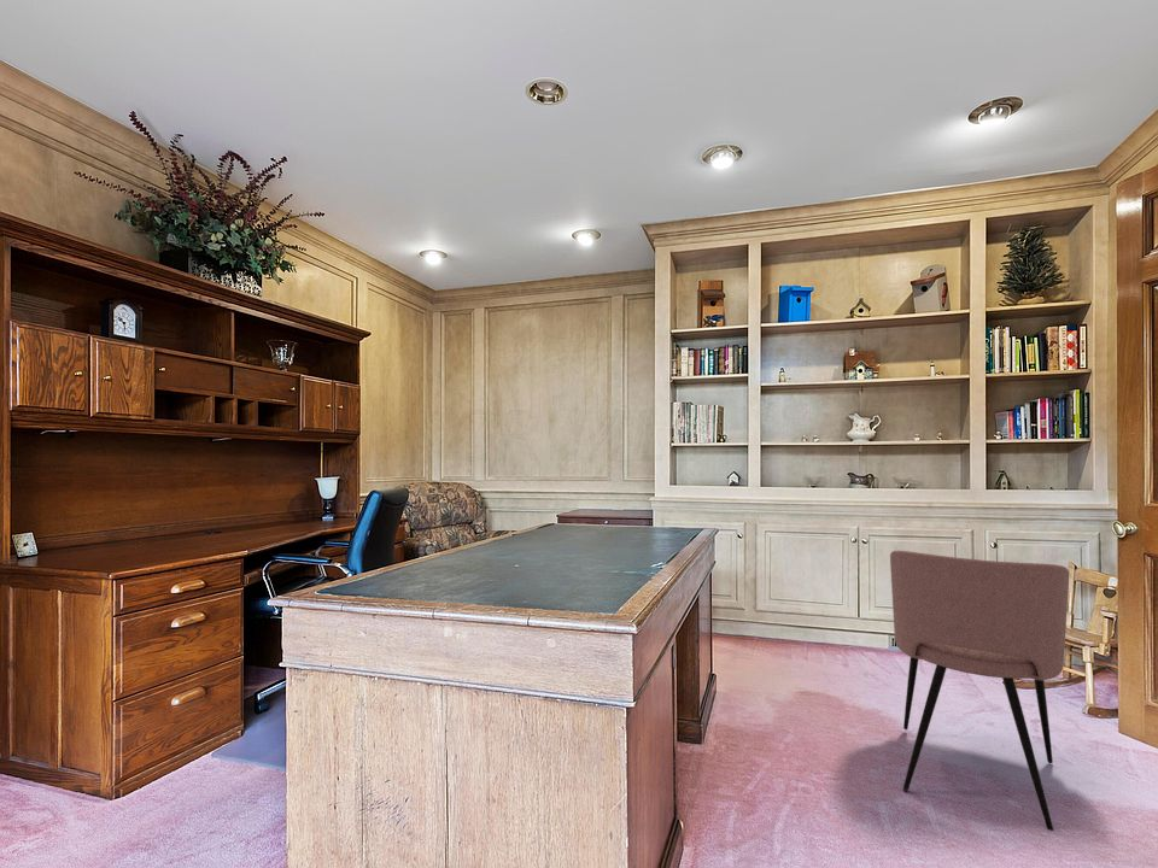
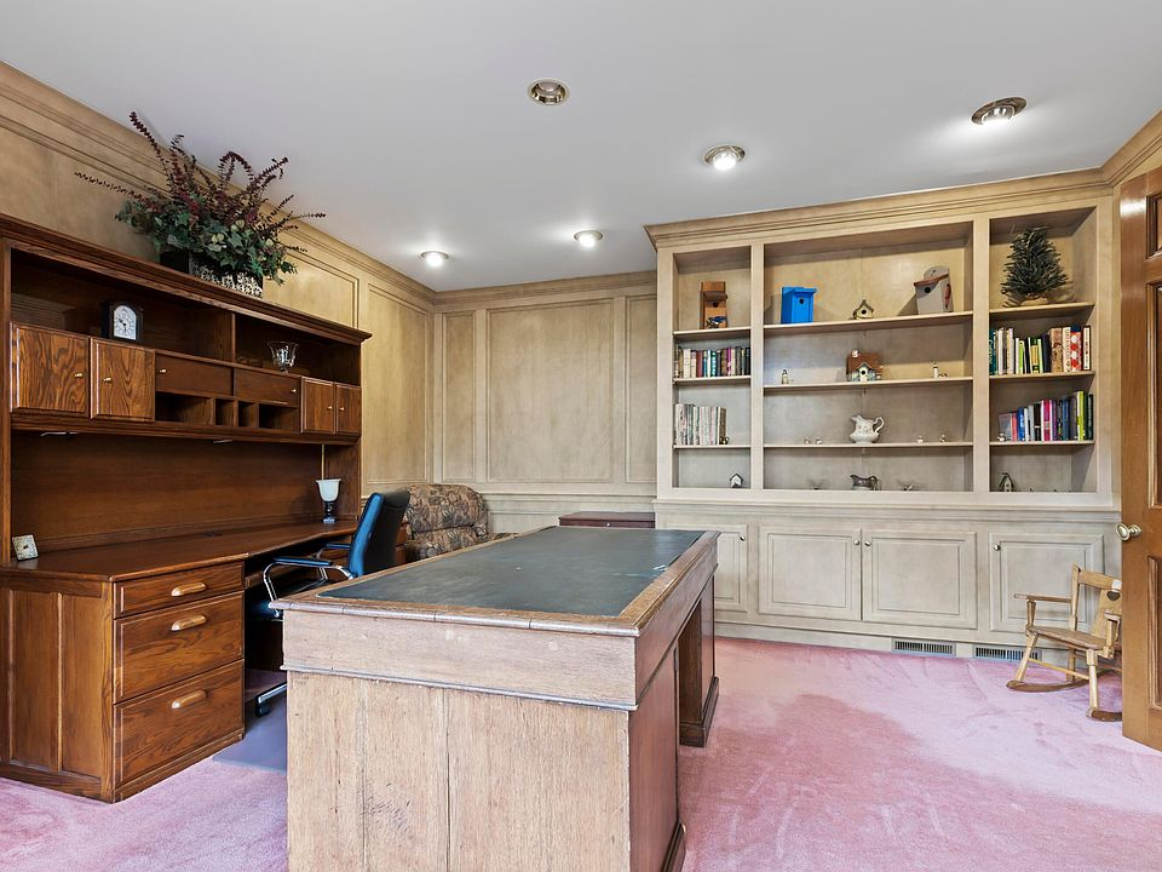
- armchair [889,550,1070,832]
